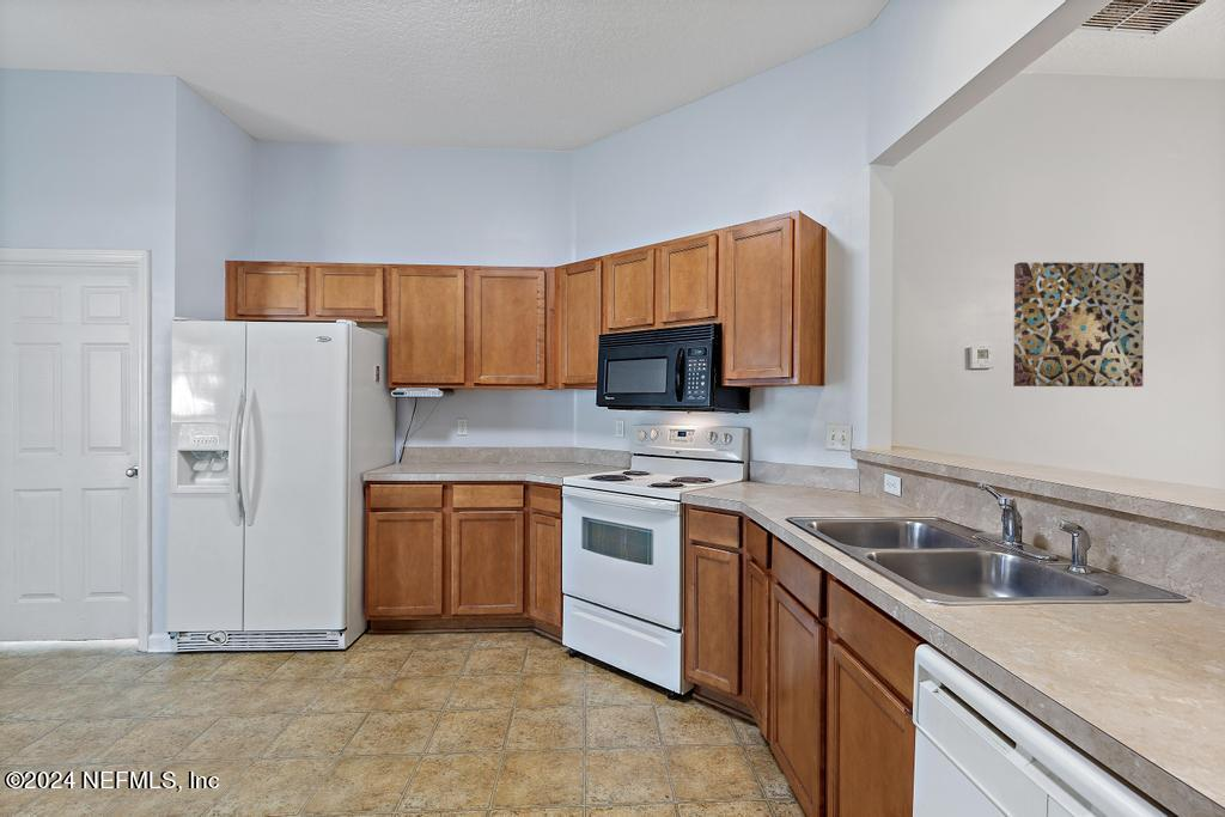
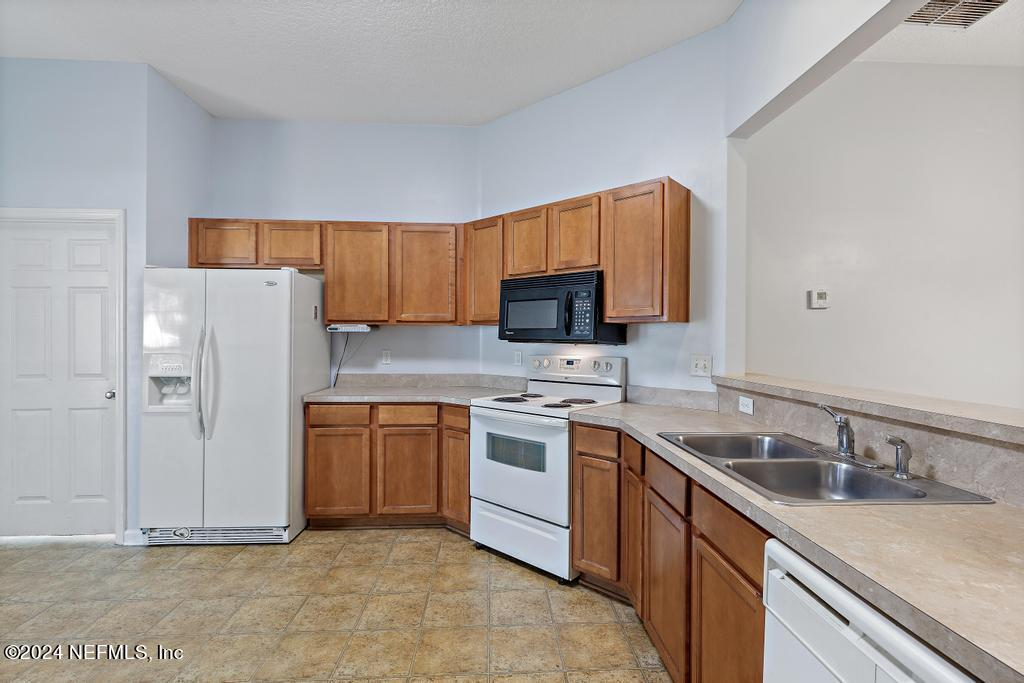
- wall art [1012,261,1145,388]
